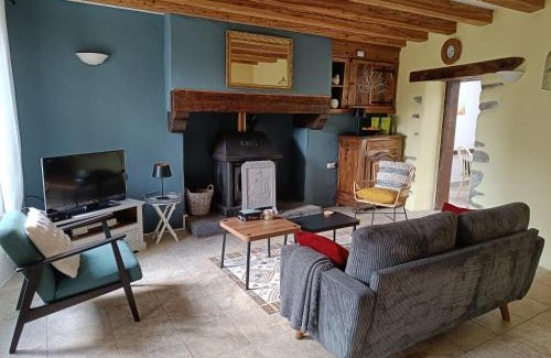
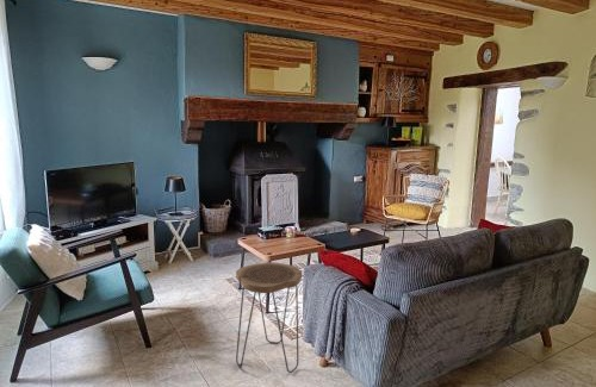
+ side table [235,261,303,374]
